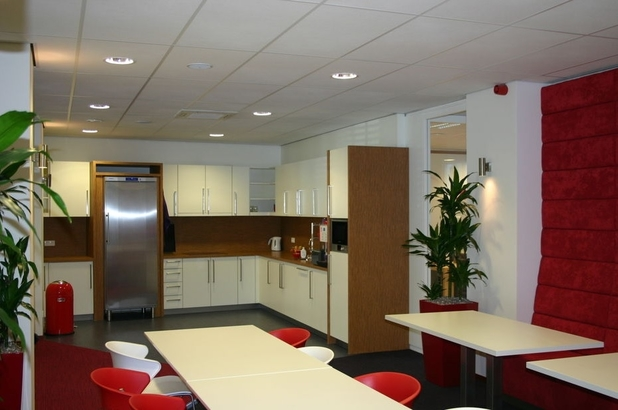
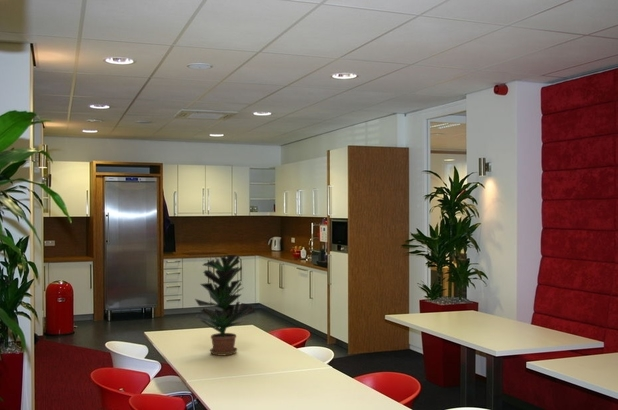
+ potted plant [194,254,256,357]
